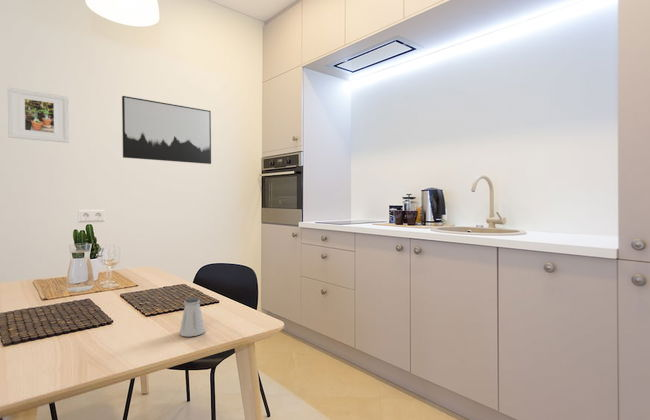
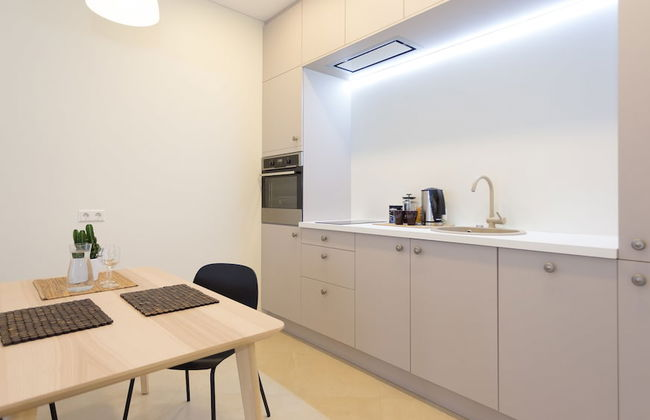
- wall art [121,95,212,165]
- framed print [7,87,70,144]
- saltshaker [179,296,206,338]
